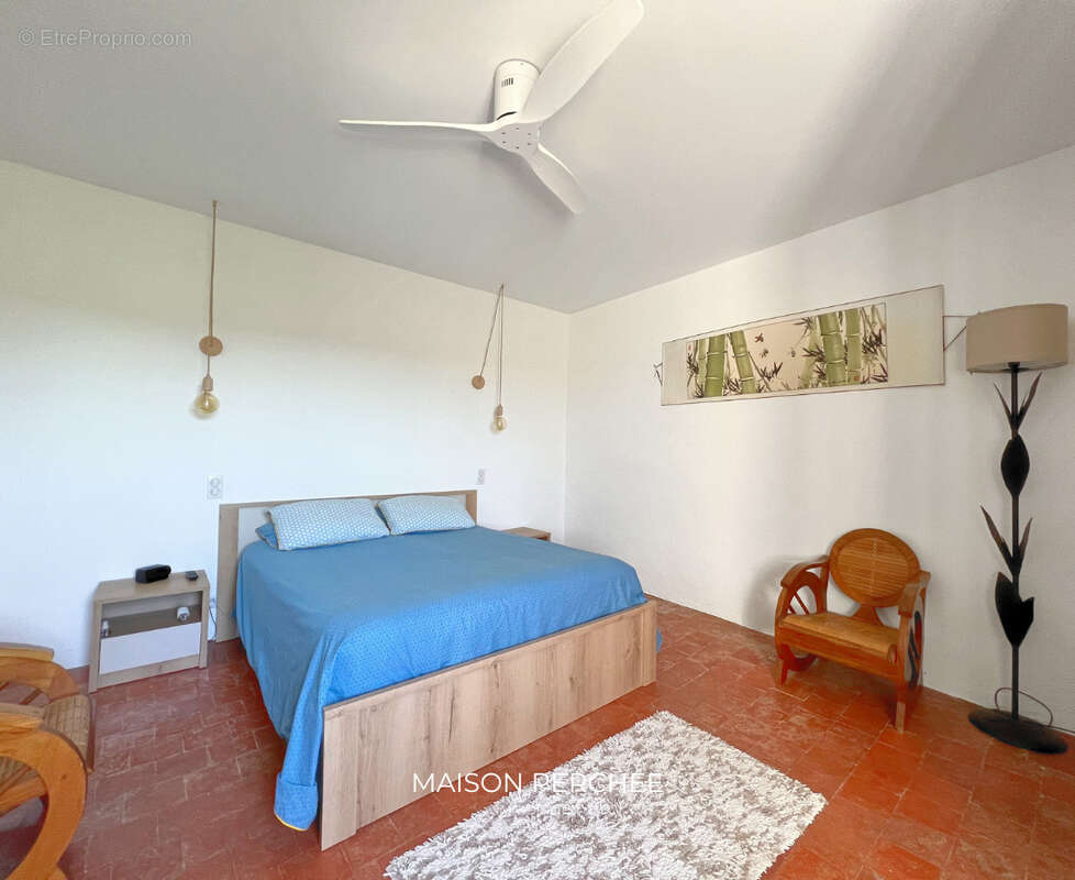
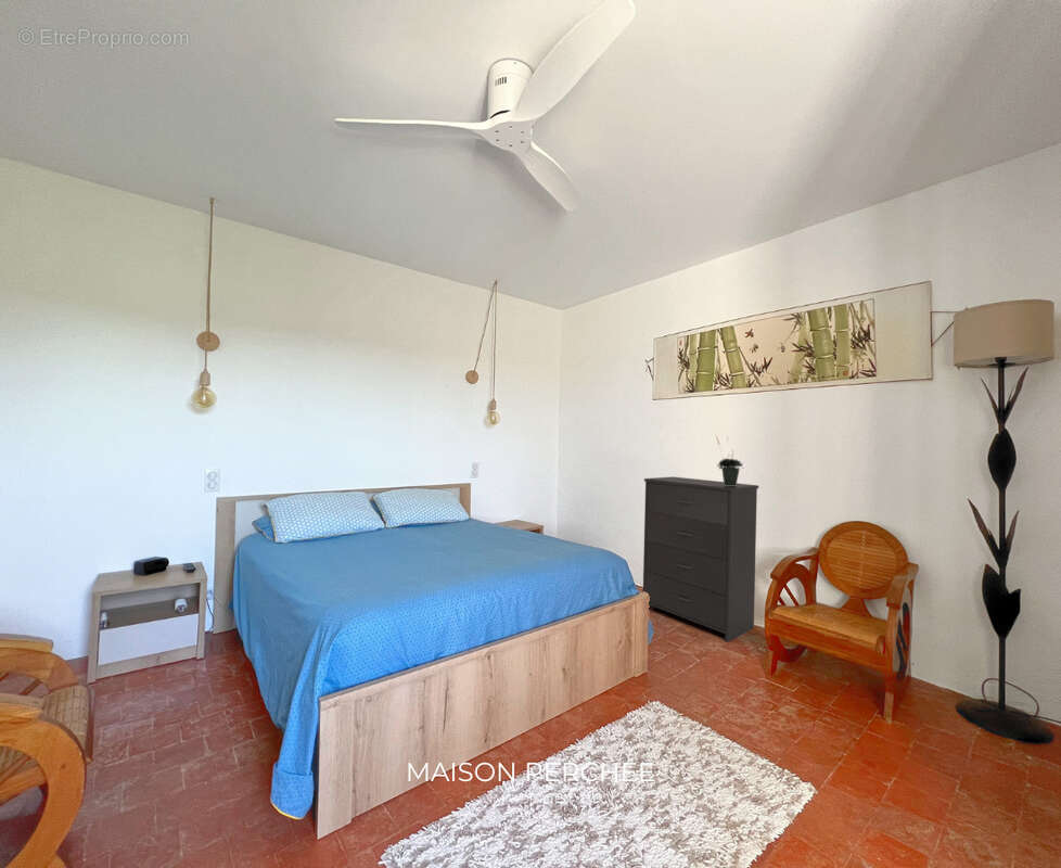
+ dresser [642,475,759,643]
+ potted plant [715,435,744,486]
